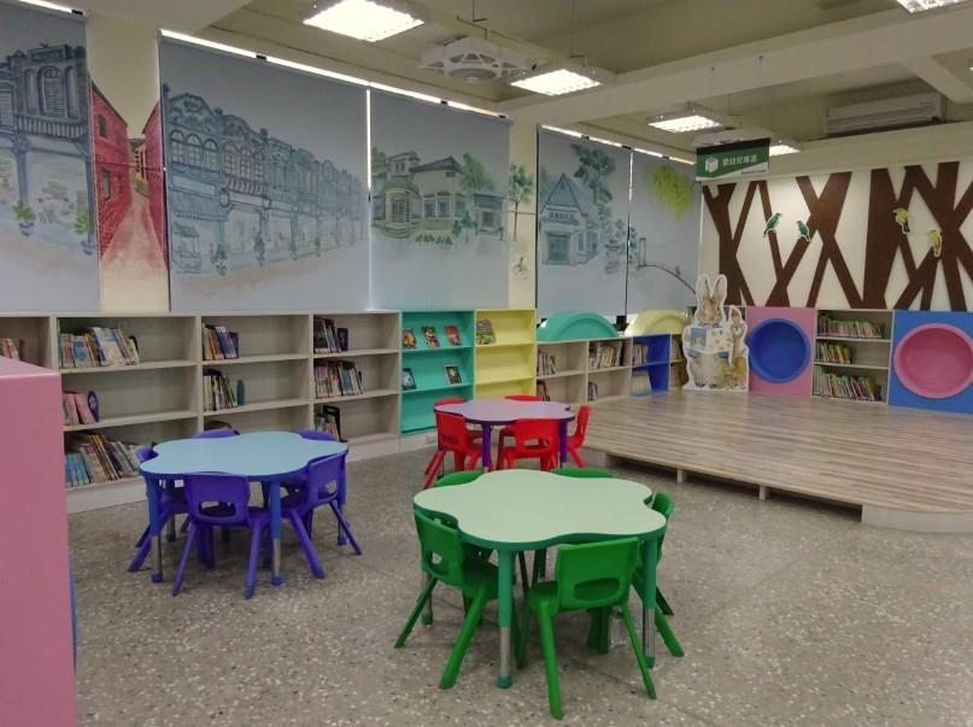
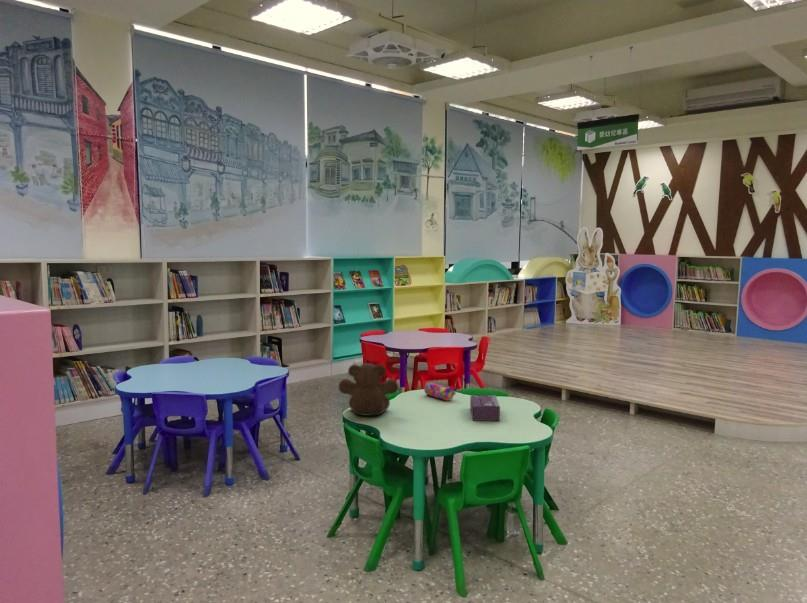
+ pencil case [423,381,457,402]
+ teddy bear [337,362,399,417]
+ tissue box [469,394,501,422]
